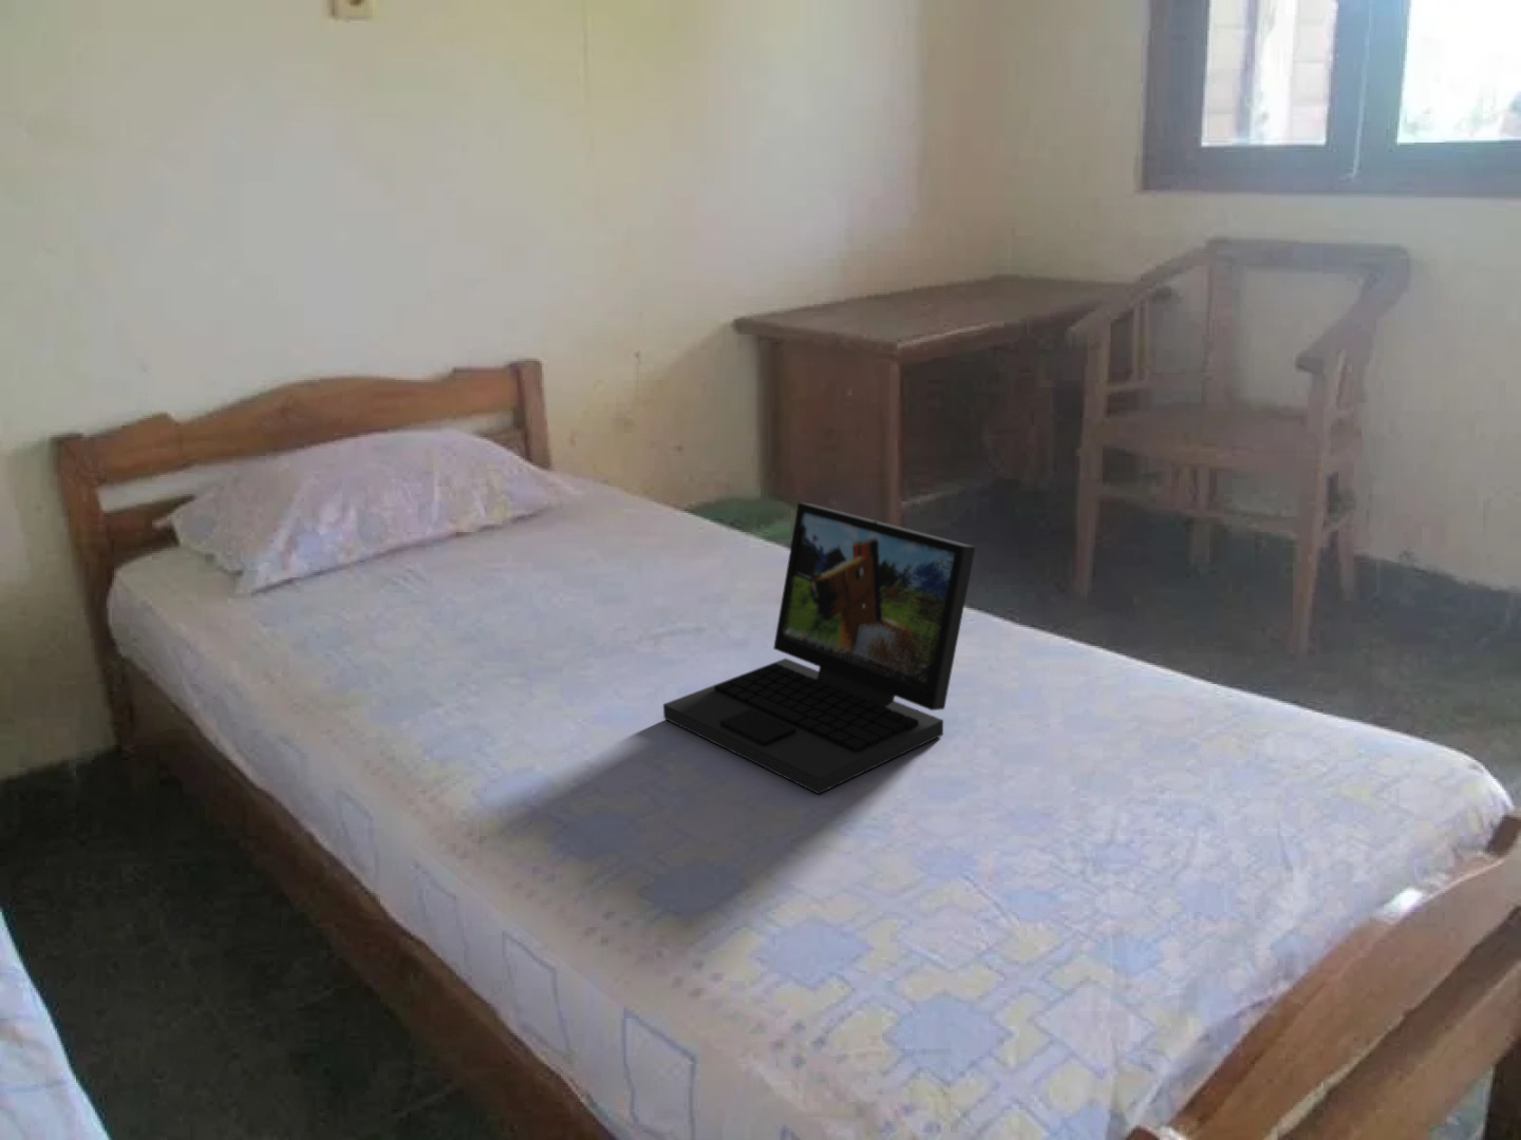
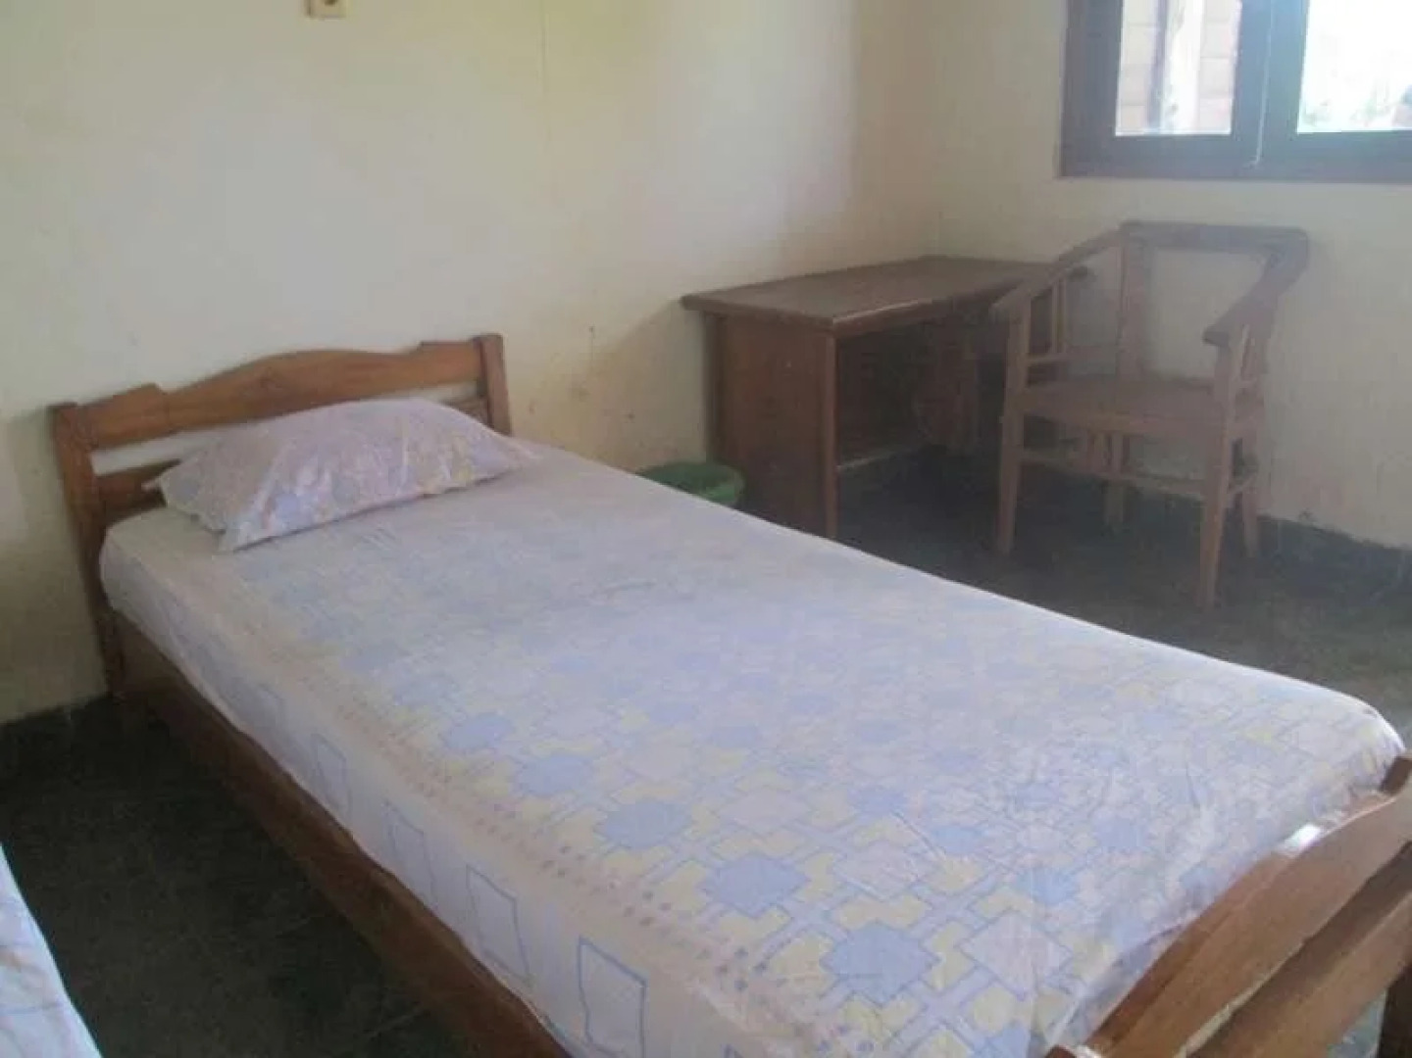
- laptop [662,502,976,795]
